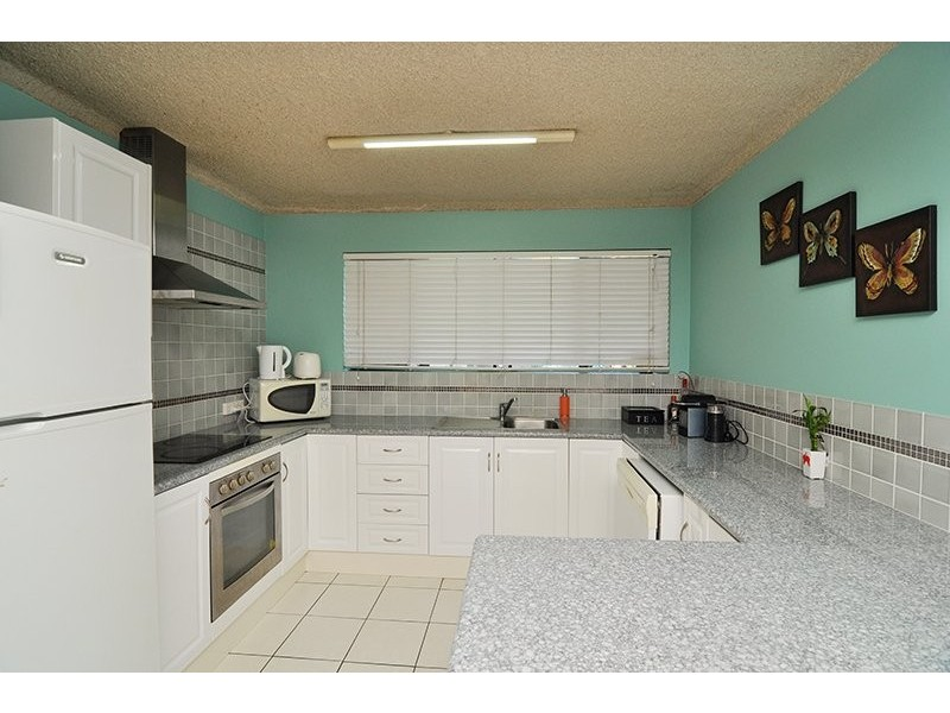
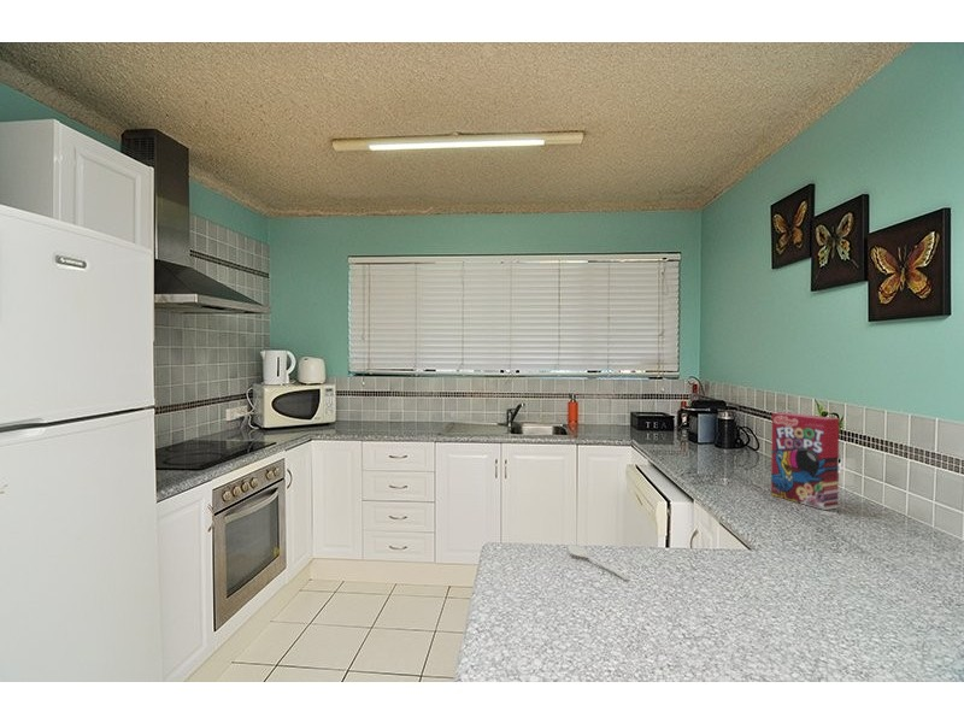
+ cereal box [770,411,840,511]
+ stirrer [566,545,629,581]
